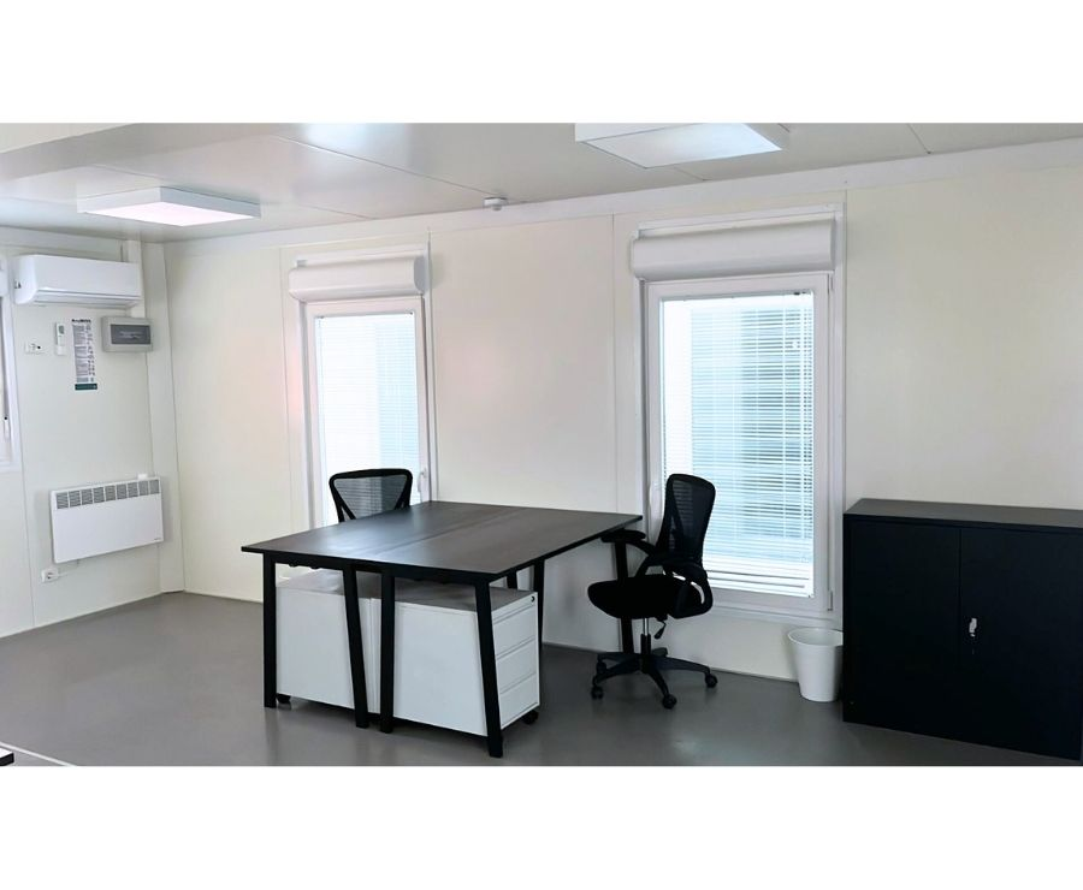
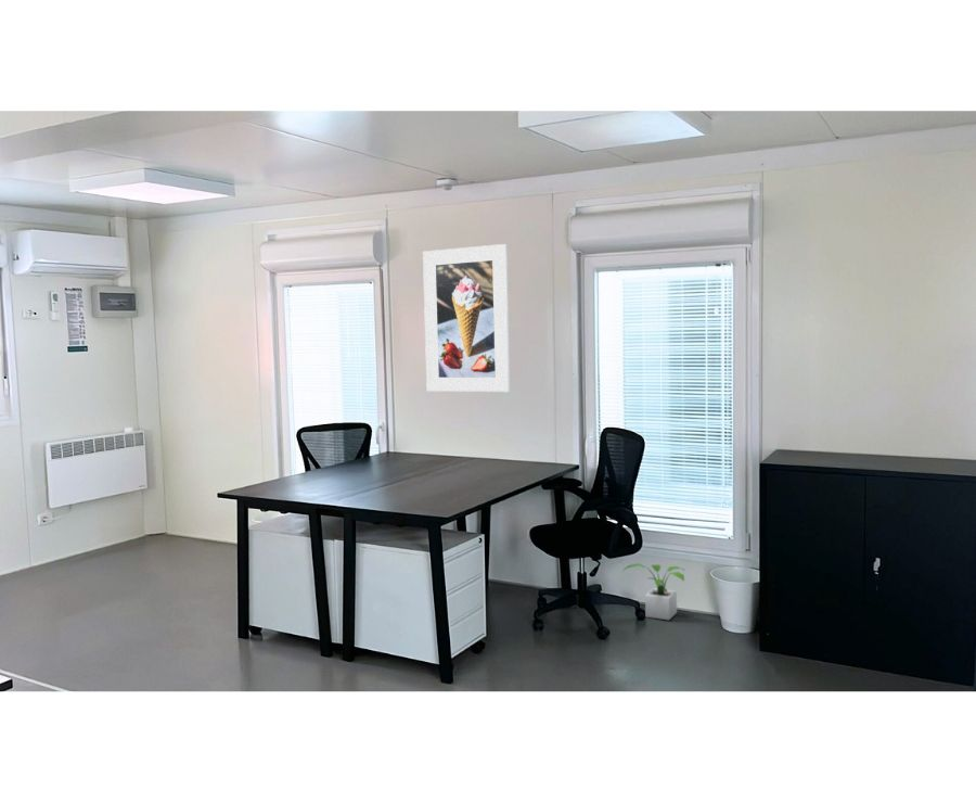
+ potted plant [622,562,685,621]
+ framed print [422,243,511,393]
